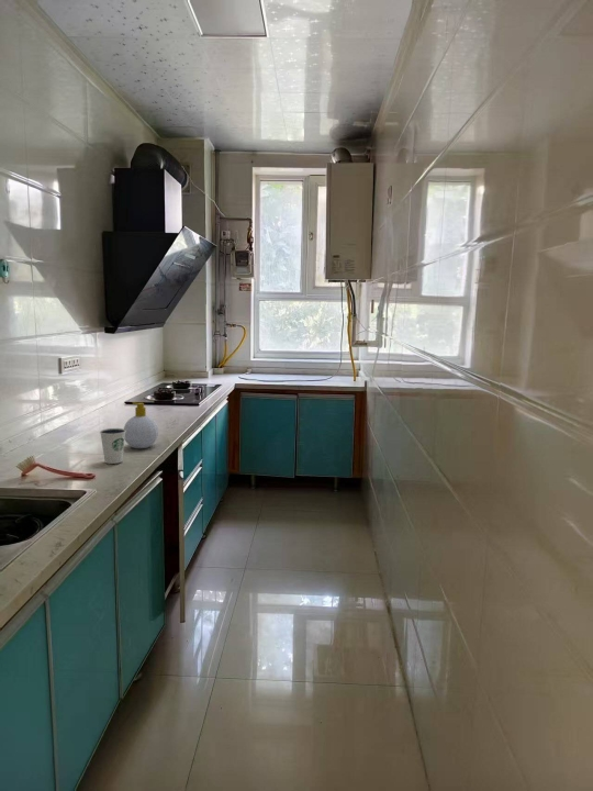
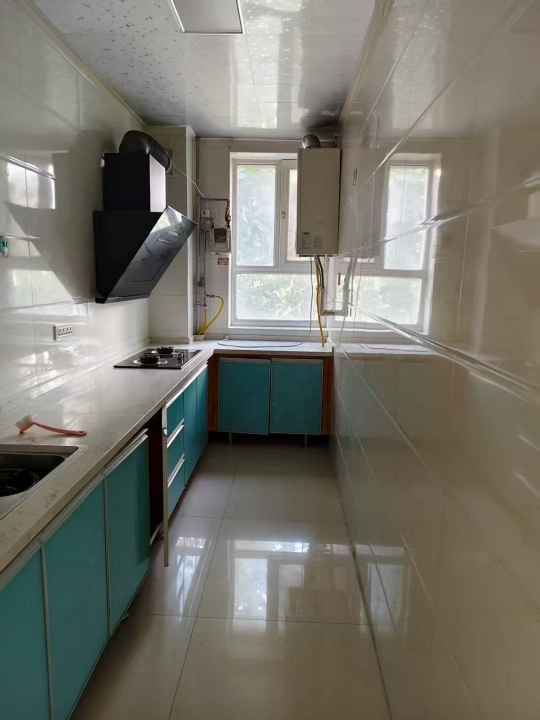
- soap bottle [123,401,159,449]
- dixie cup [99,427,126,465]
